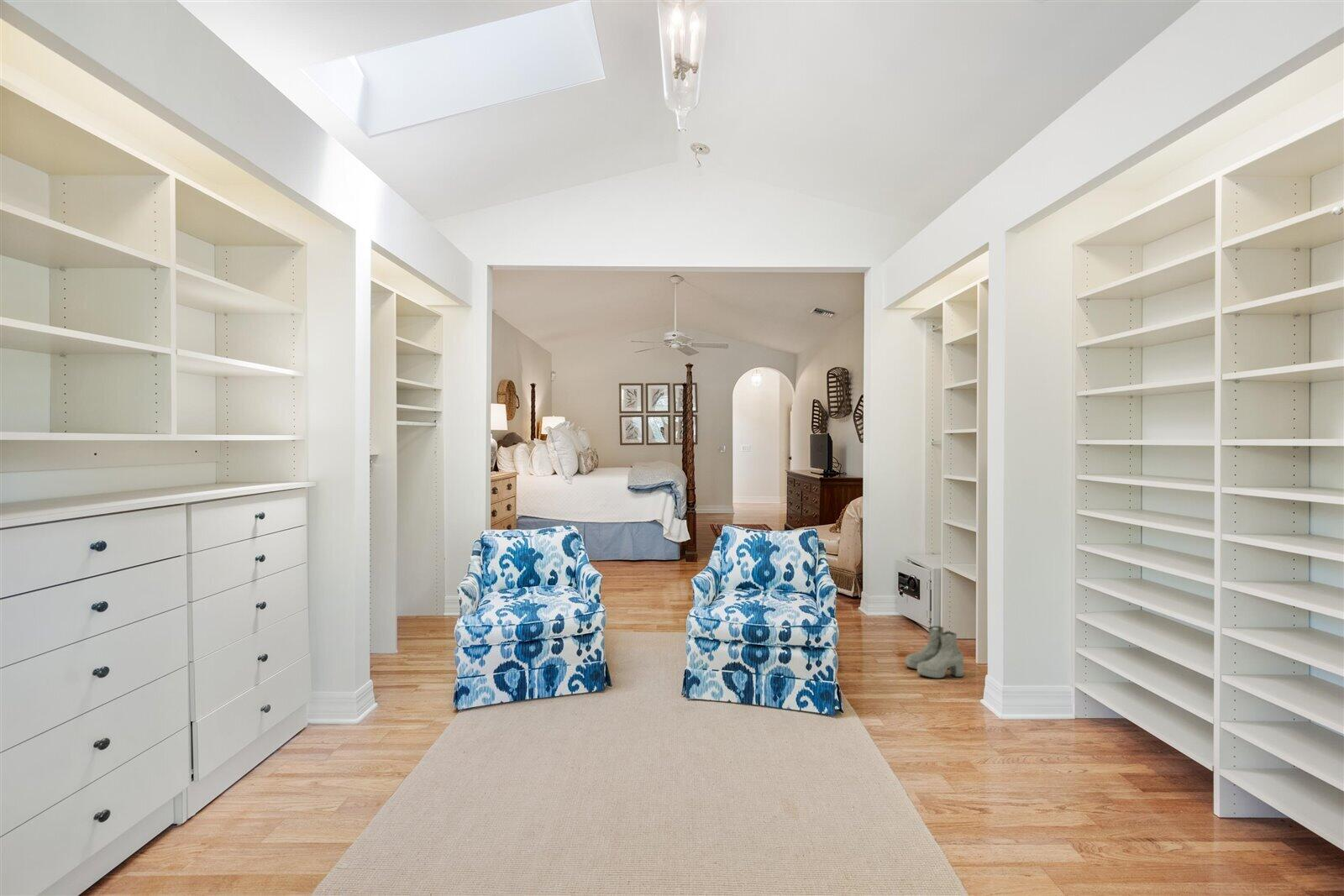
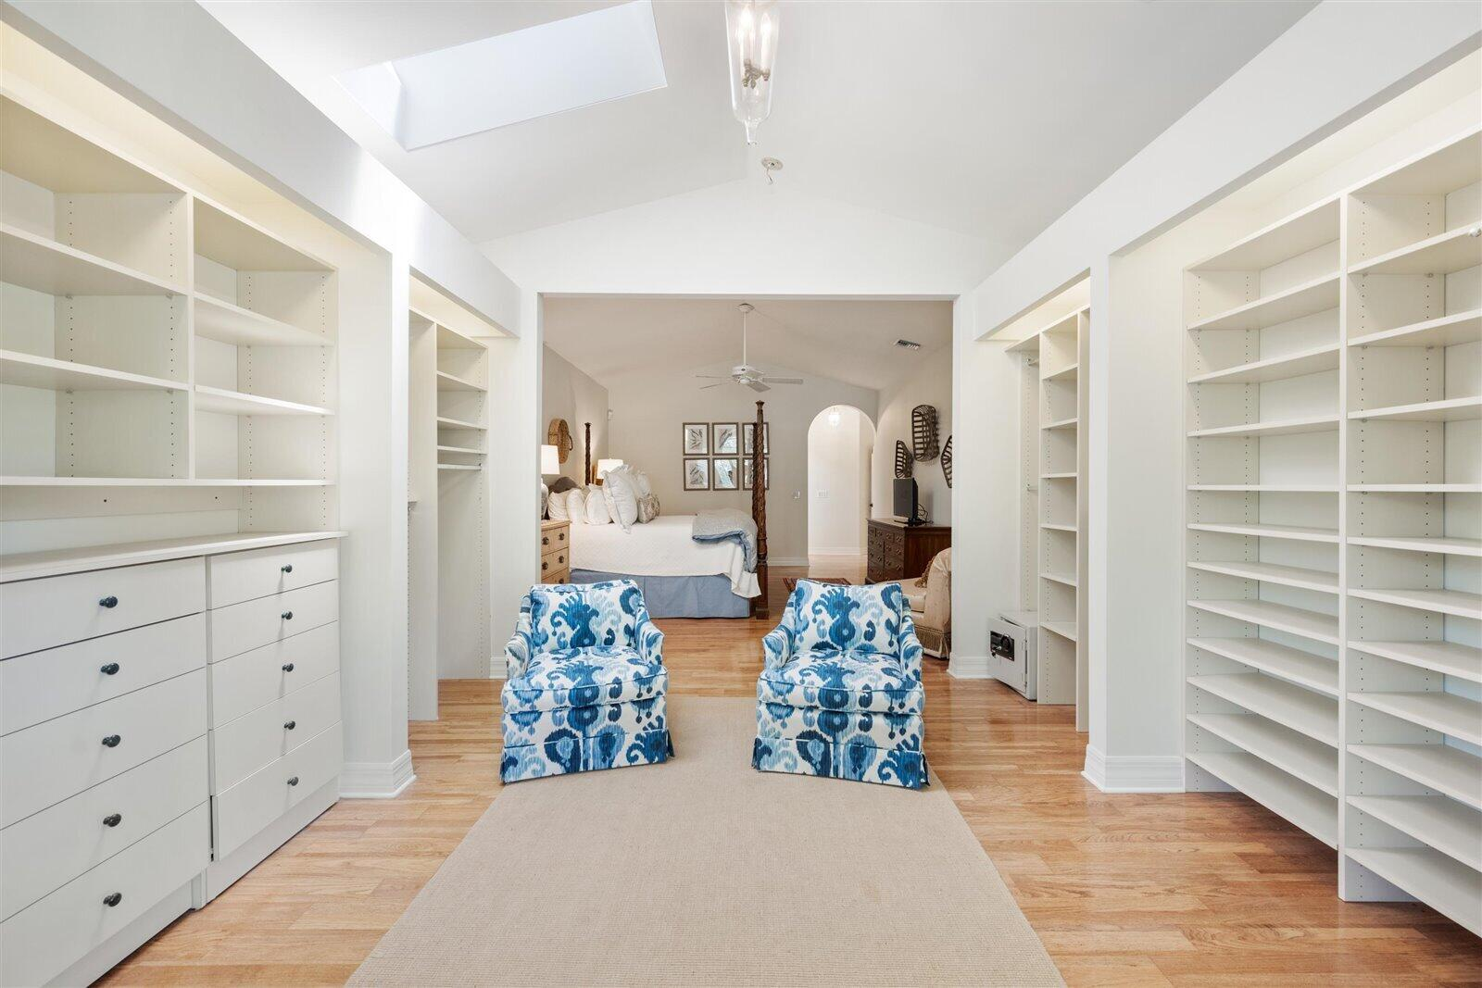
- boots [905,626,964,679]
